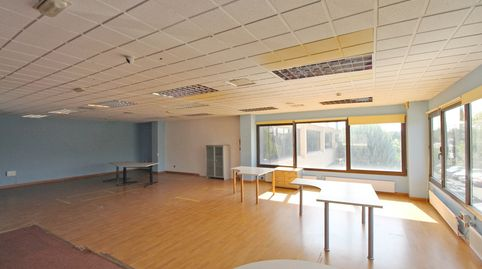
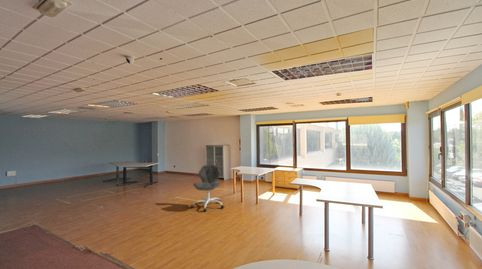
+ office chair [190,164,225,212]
